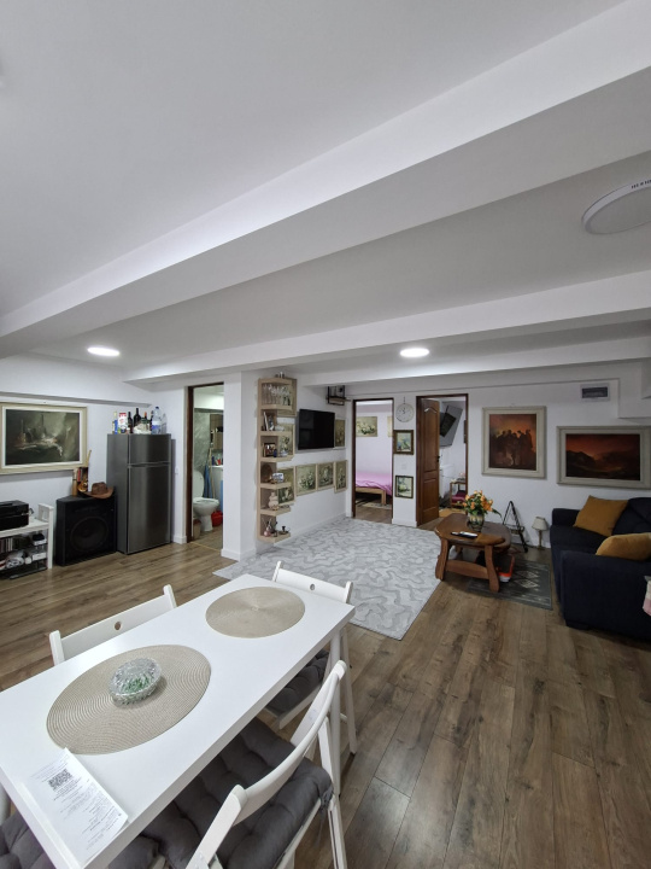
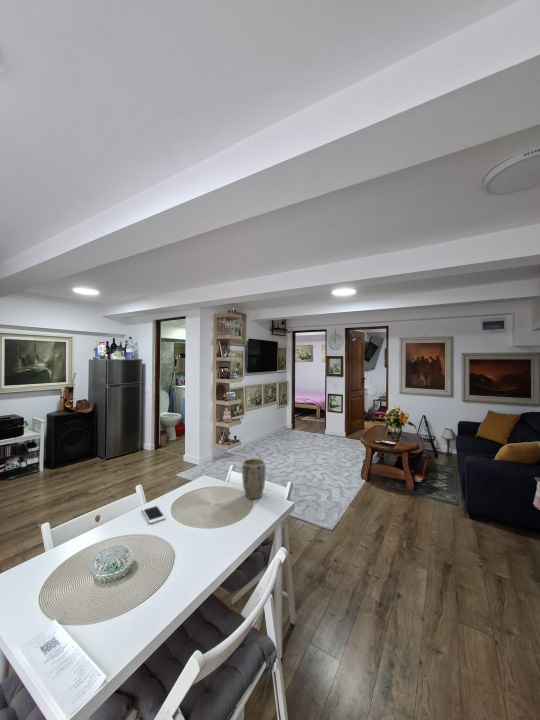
+ cell phone [141,504,167,525]
+ plant pot [241,457,266,500]
